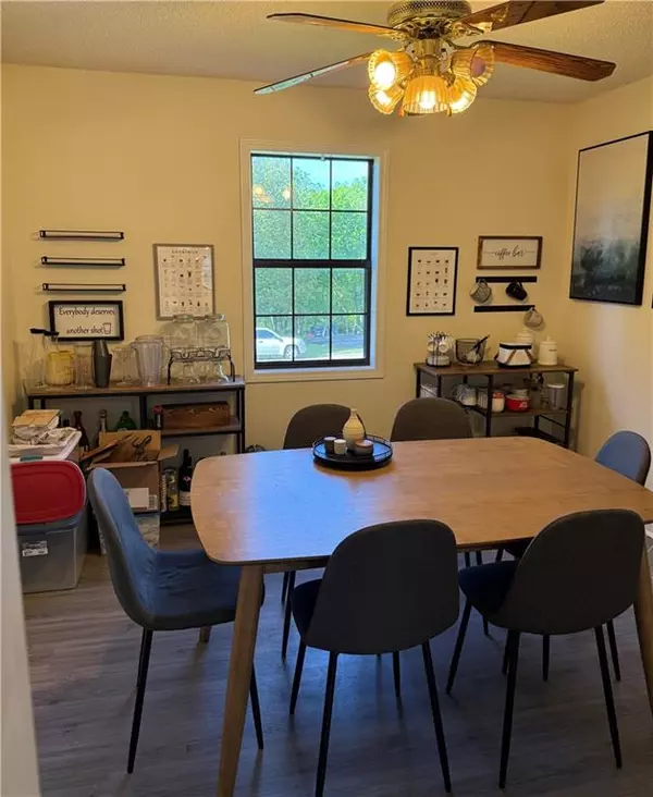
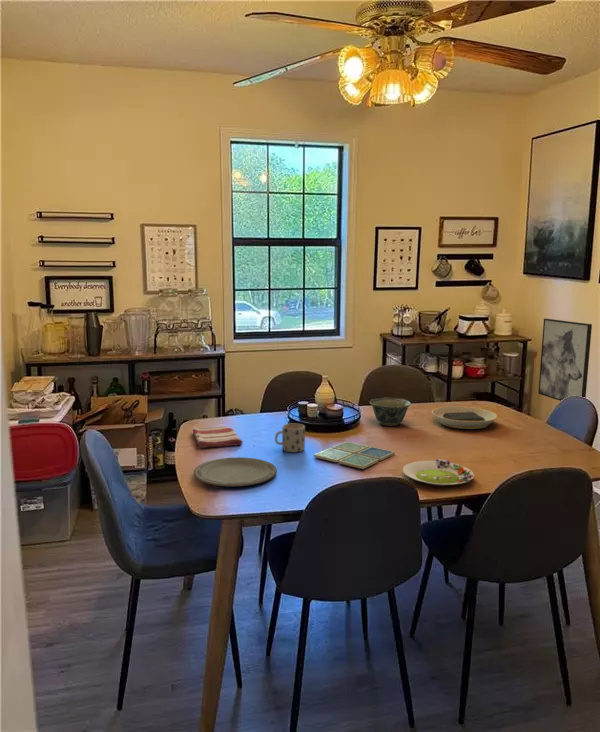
+ wall art [537,318,593,402]
+ dish towel [191,426,244,449]
+ mug [274,423,306,453]
+ plate [193,456,278,487]
+ bowl [369,396,412,427]
+ salad plate [402,458,475,487]
+ plate [431,405,498,430]
+ drink coaster [313,440,396,470]
